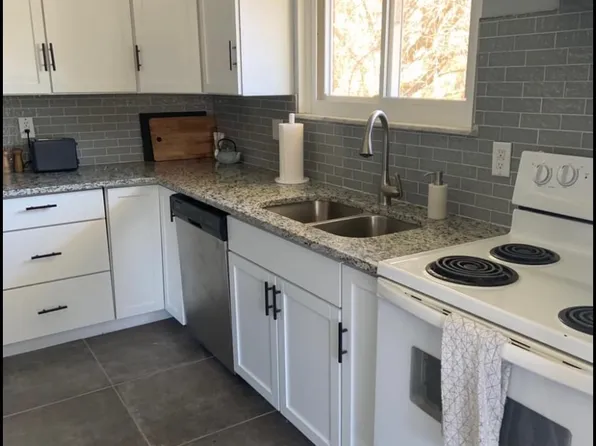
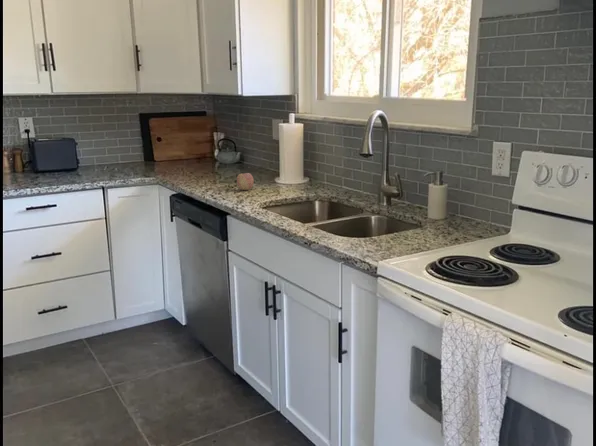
+ fruit [236,172,255,191]
